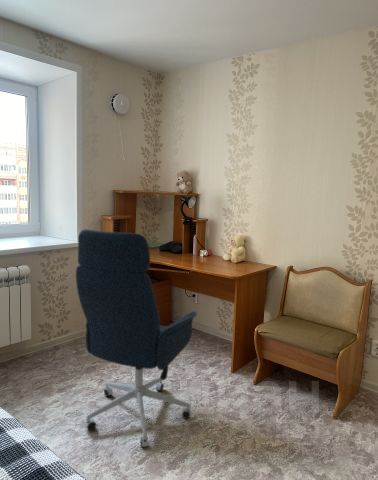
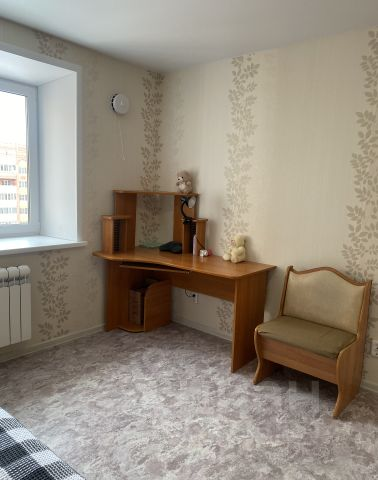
- office chair [75,228,198,449]
